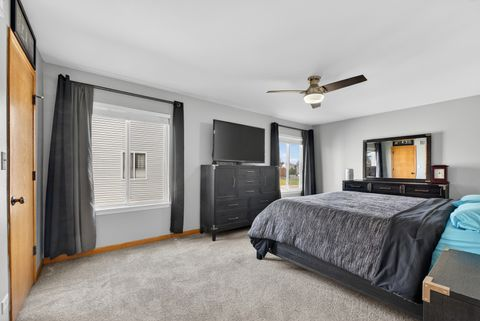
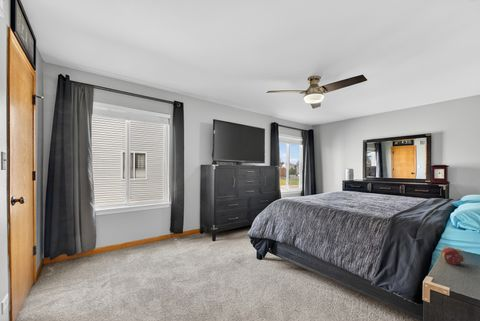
+ alarm clock [440,246,469,266]
